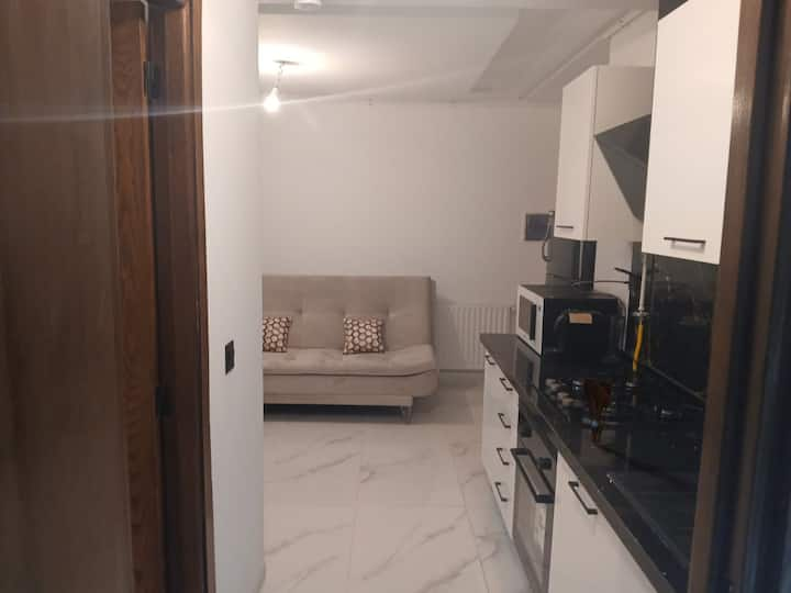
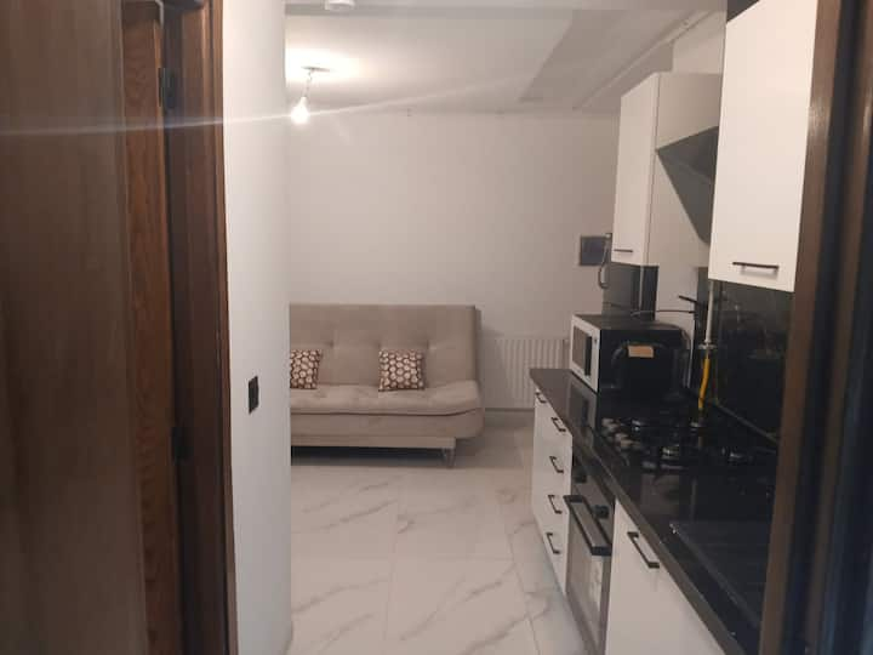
- utensil holder [582,377,613,445]
